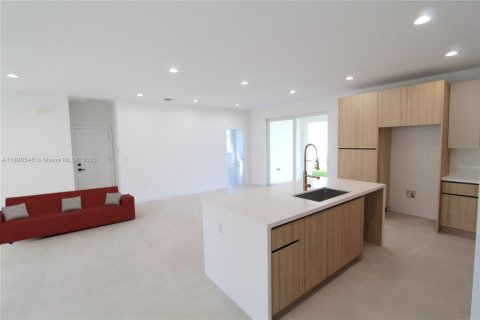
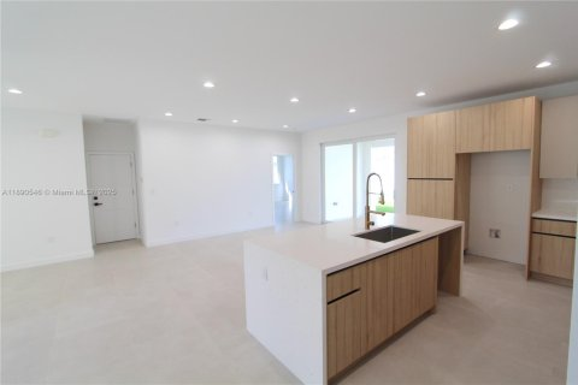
- sofa [0,185,136,246]
